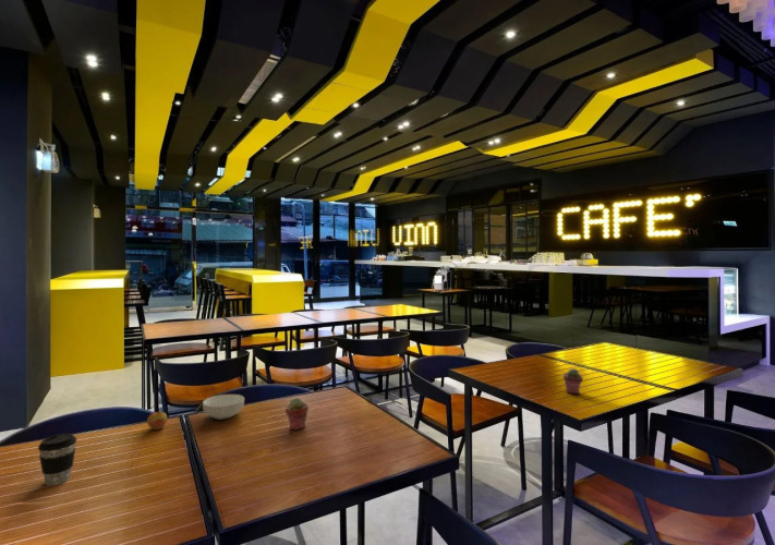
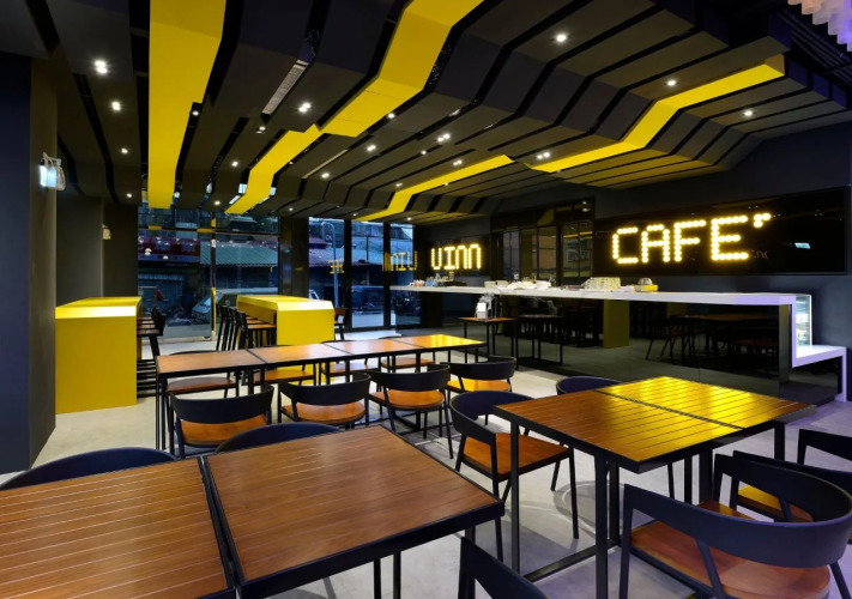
- apple [146,408,168,431]
- cereal bowl [202,393,245,421]
- coffee cup [37,433,77,487]
- potted succulent [562,367,584,395]
- potted succulent [284,397,310,431]
